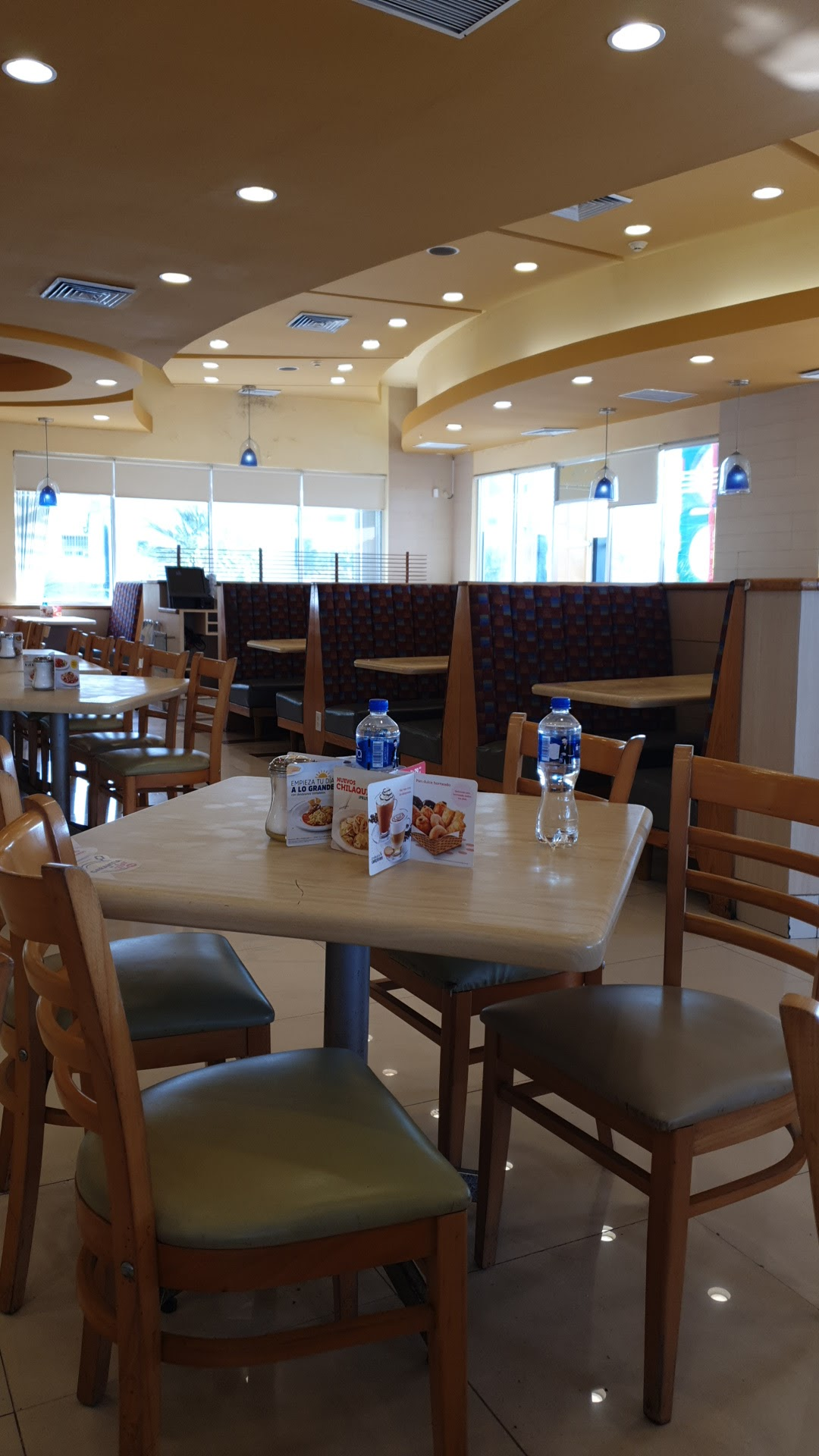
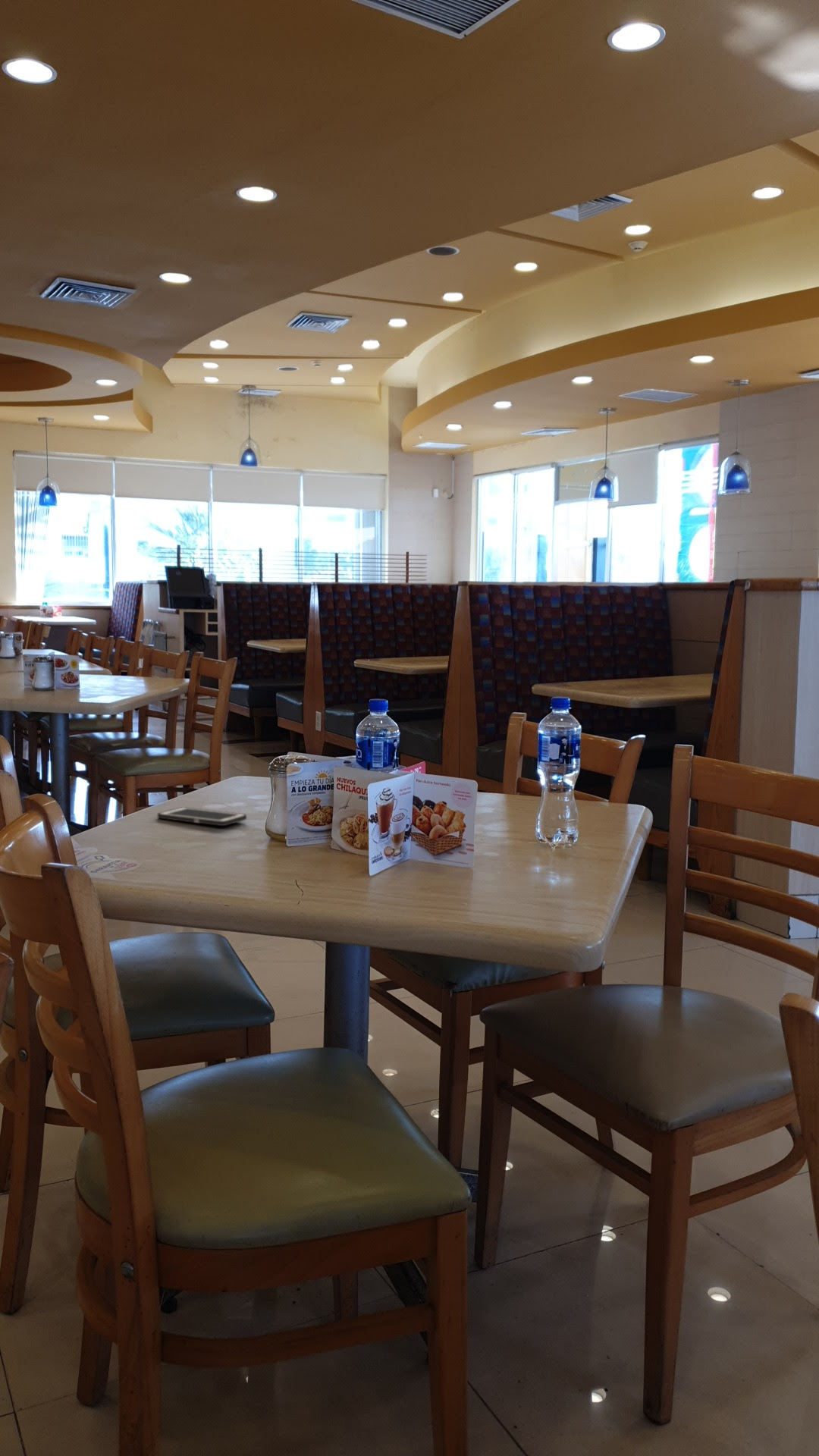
+ cell phone [157,806,247,827]
